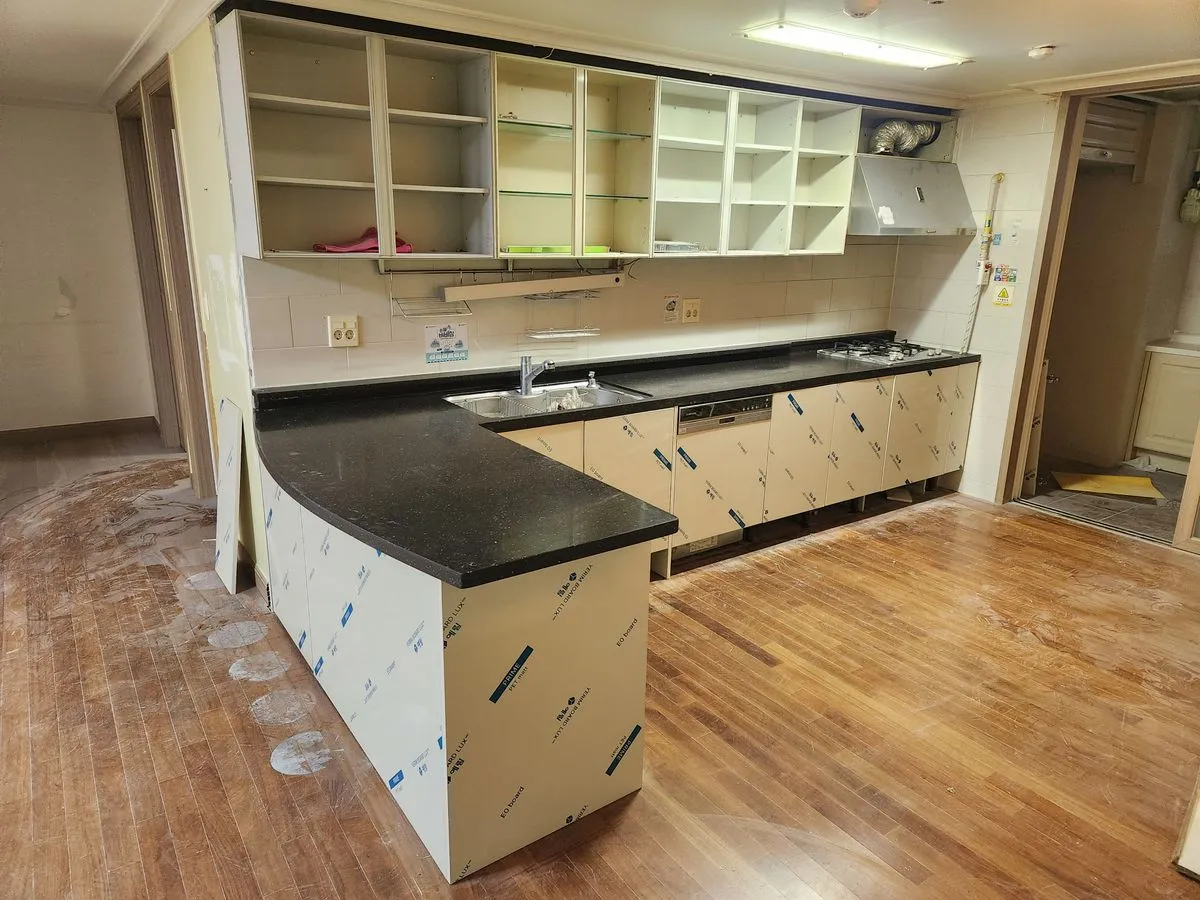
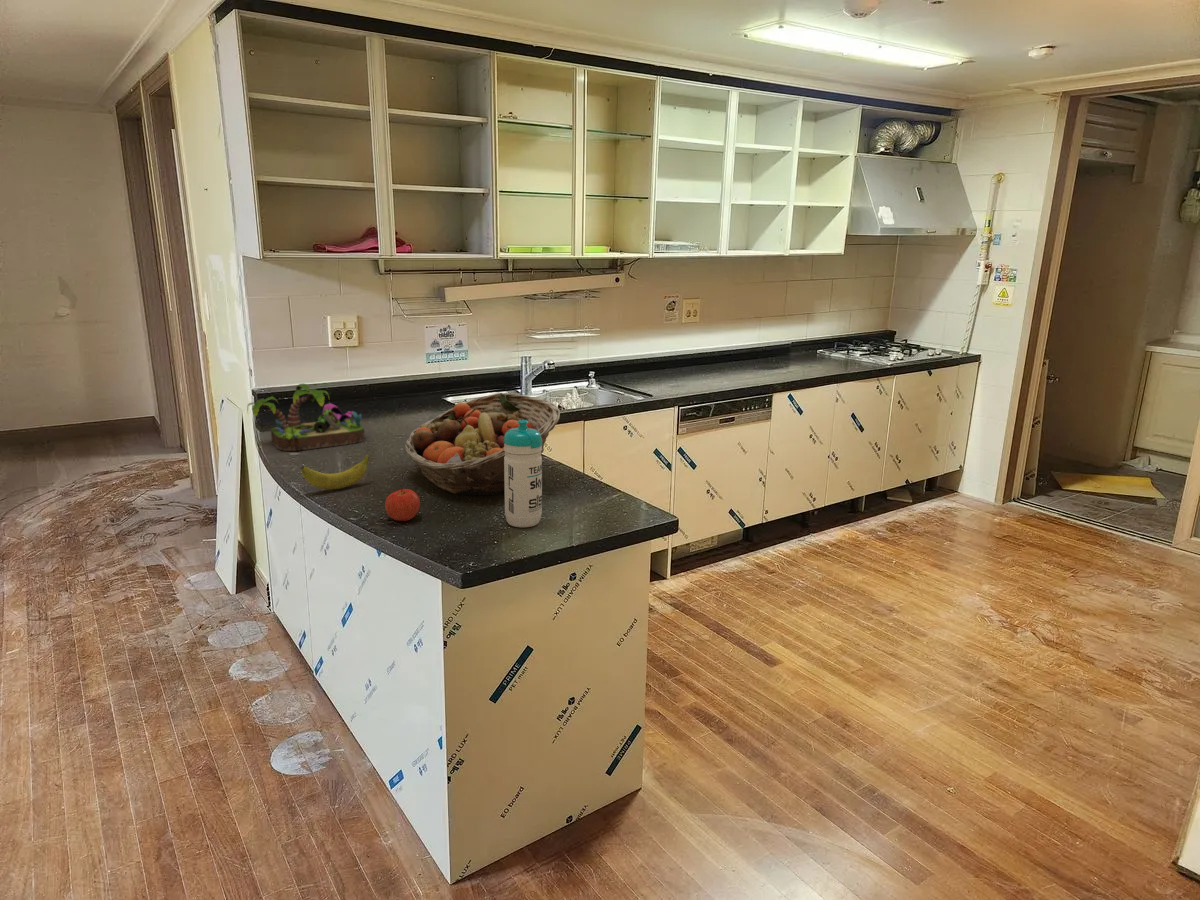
+ plant [246,383,366,452]
+ apple [384,486,421,522]
+ banana [300,454,371,490]
+ fruit basket [404,392,561,496]
+ water bottle [504,420,543,528]
